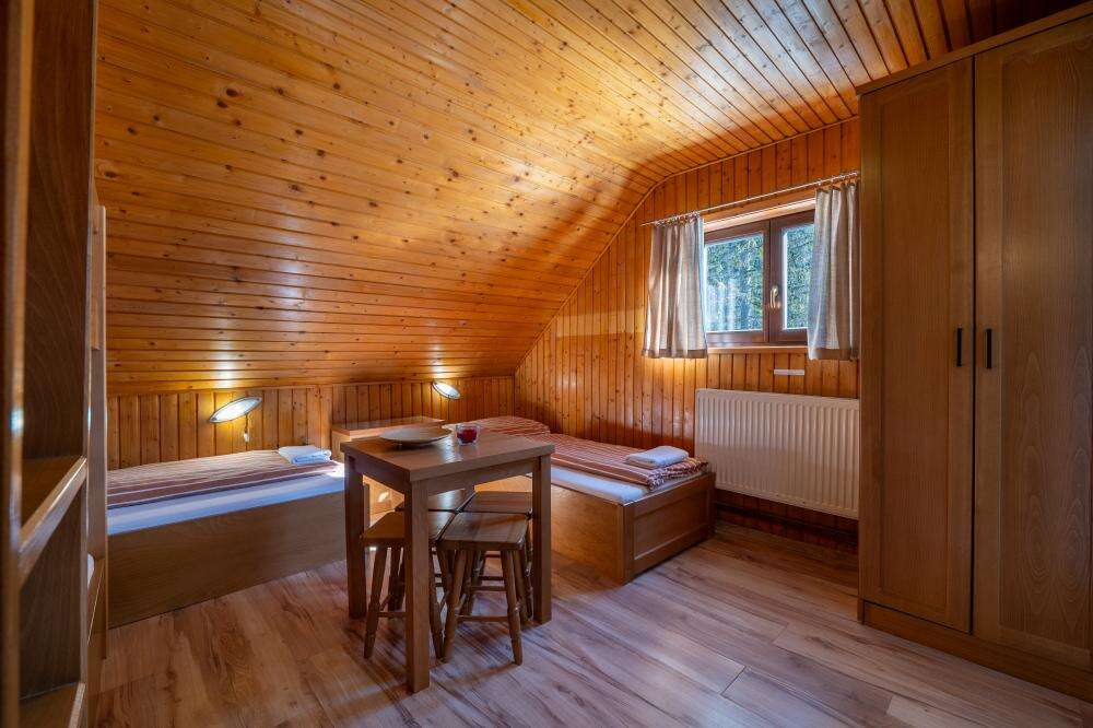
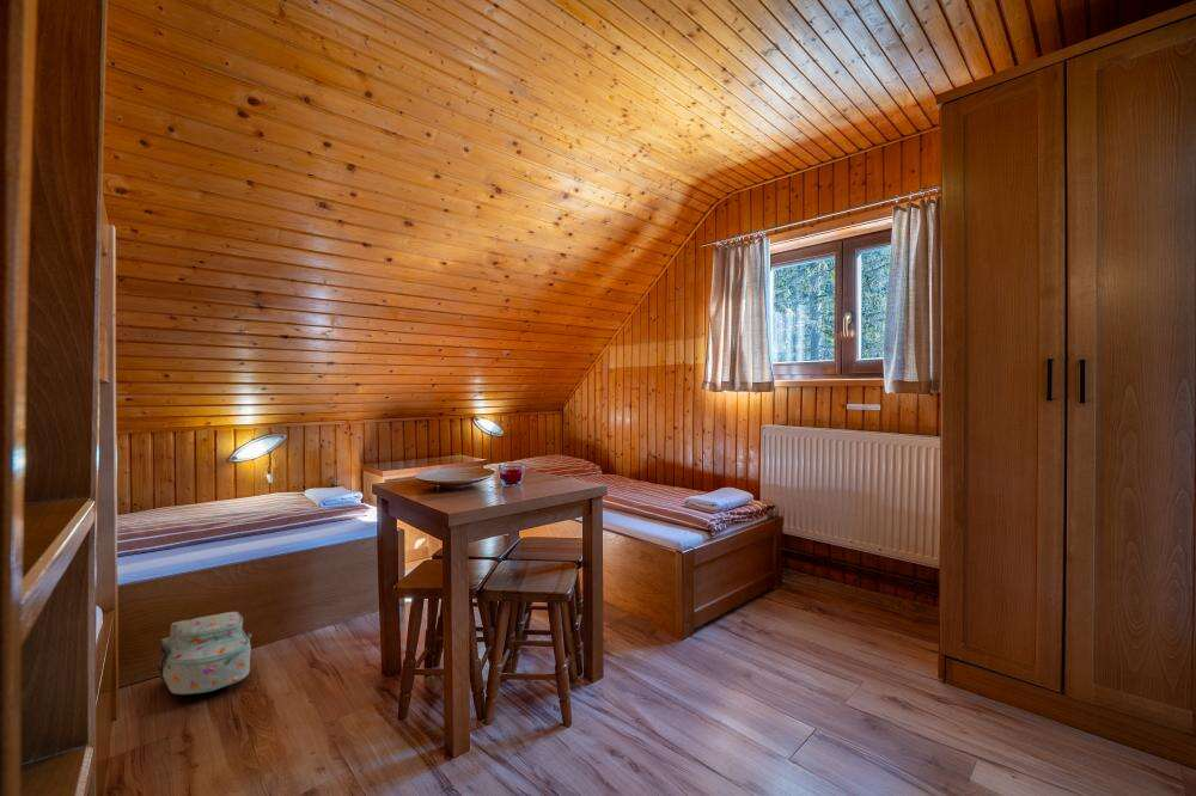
+ backpack [157,611,252,696]
